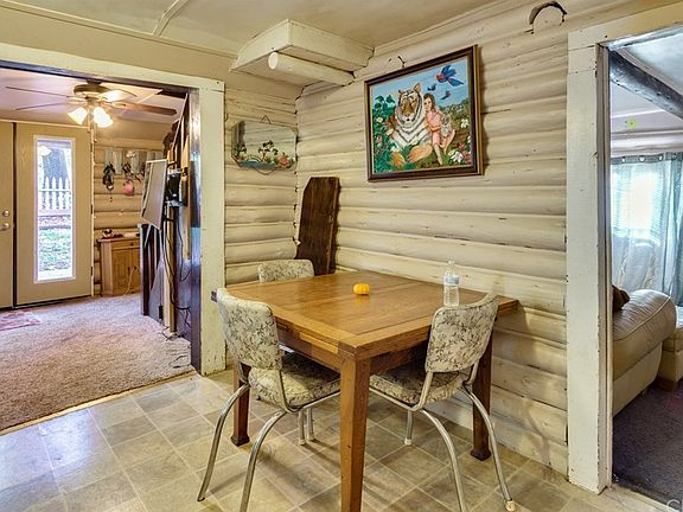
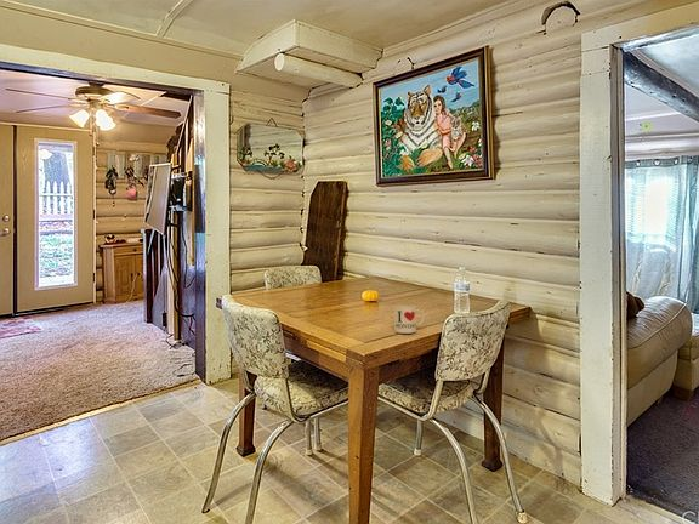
+ mug [393,304,425,335]
